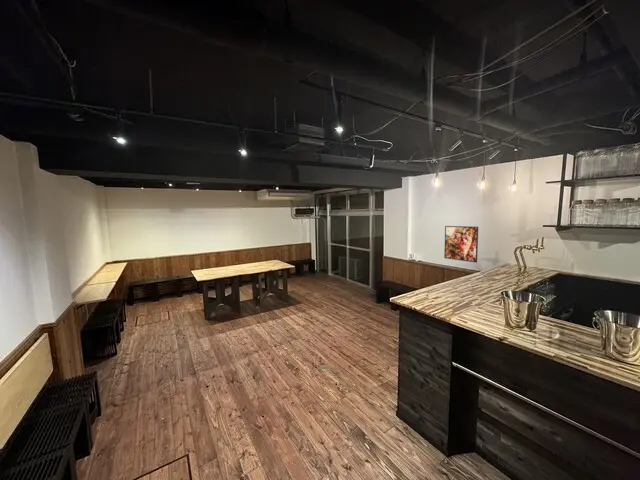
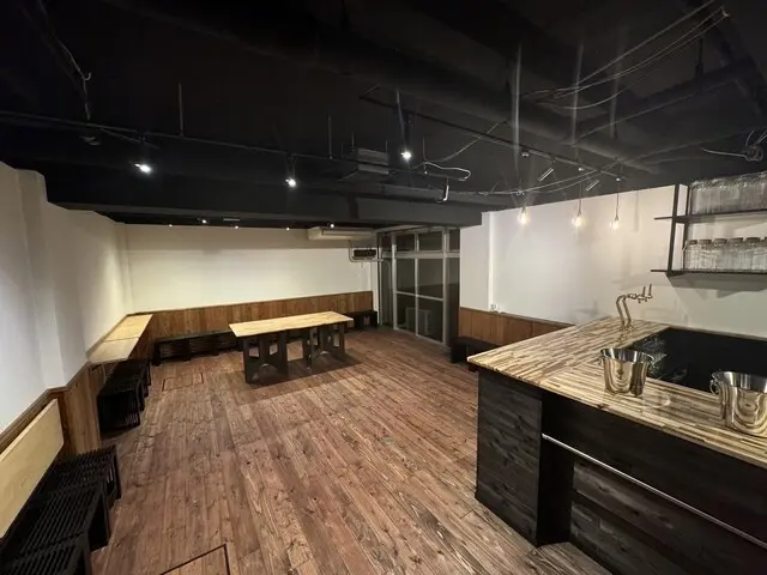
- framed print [443,225,479,264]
